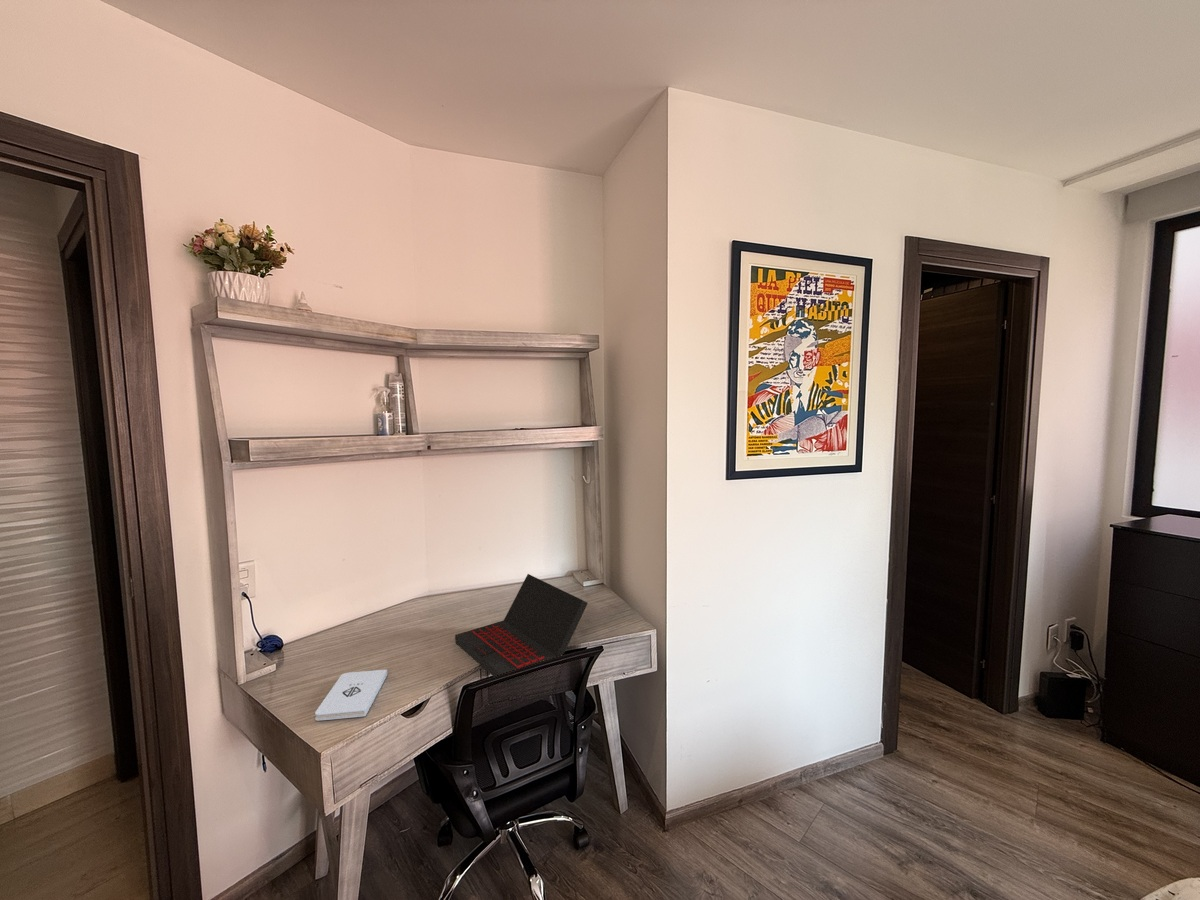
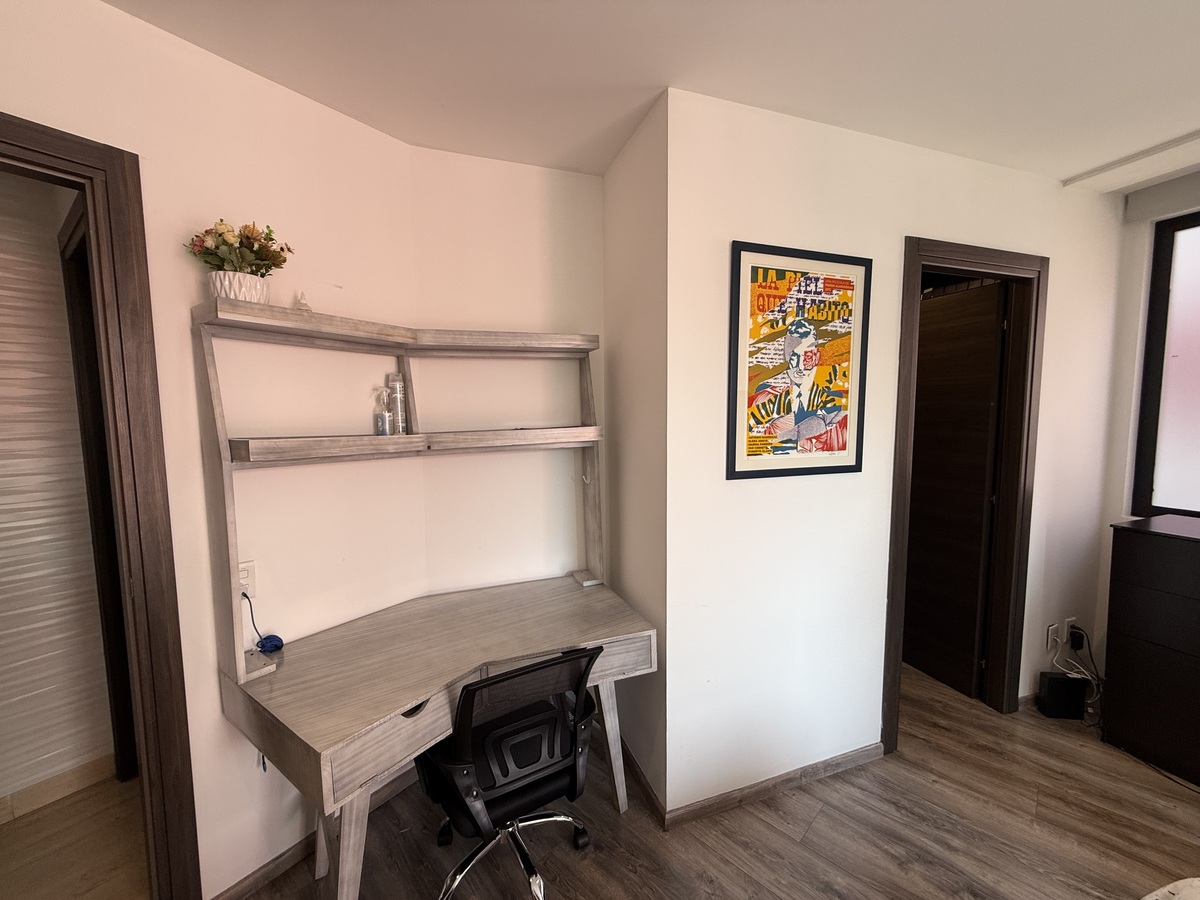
- notepad [314,669,388,722]
- laptop [454,573,589,686]
